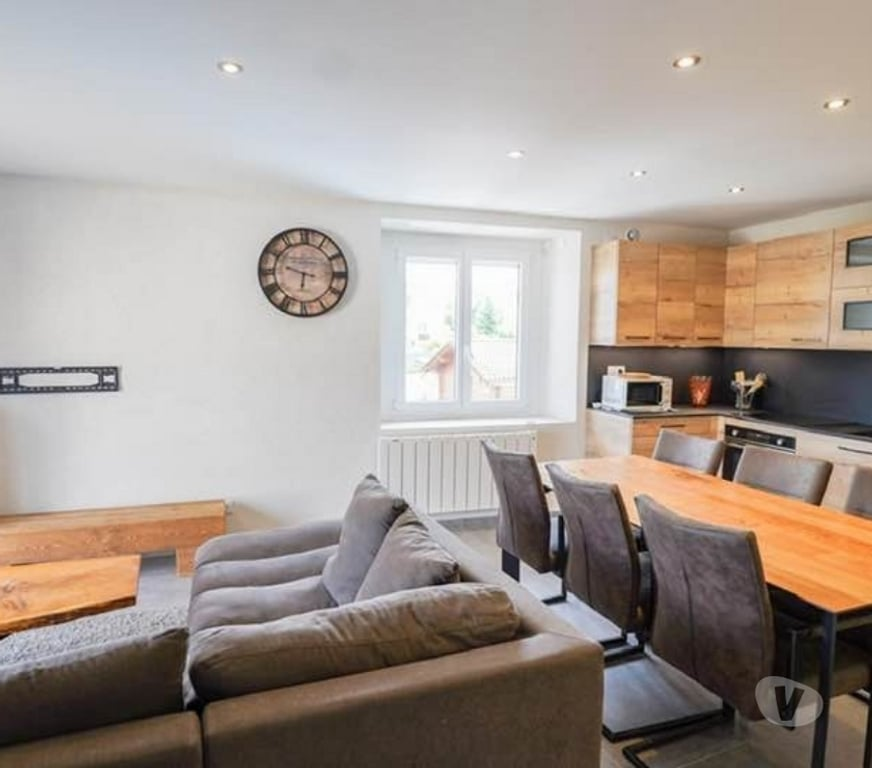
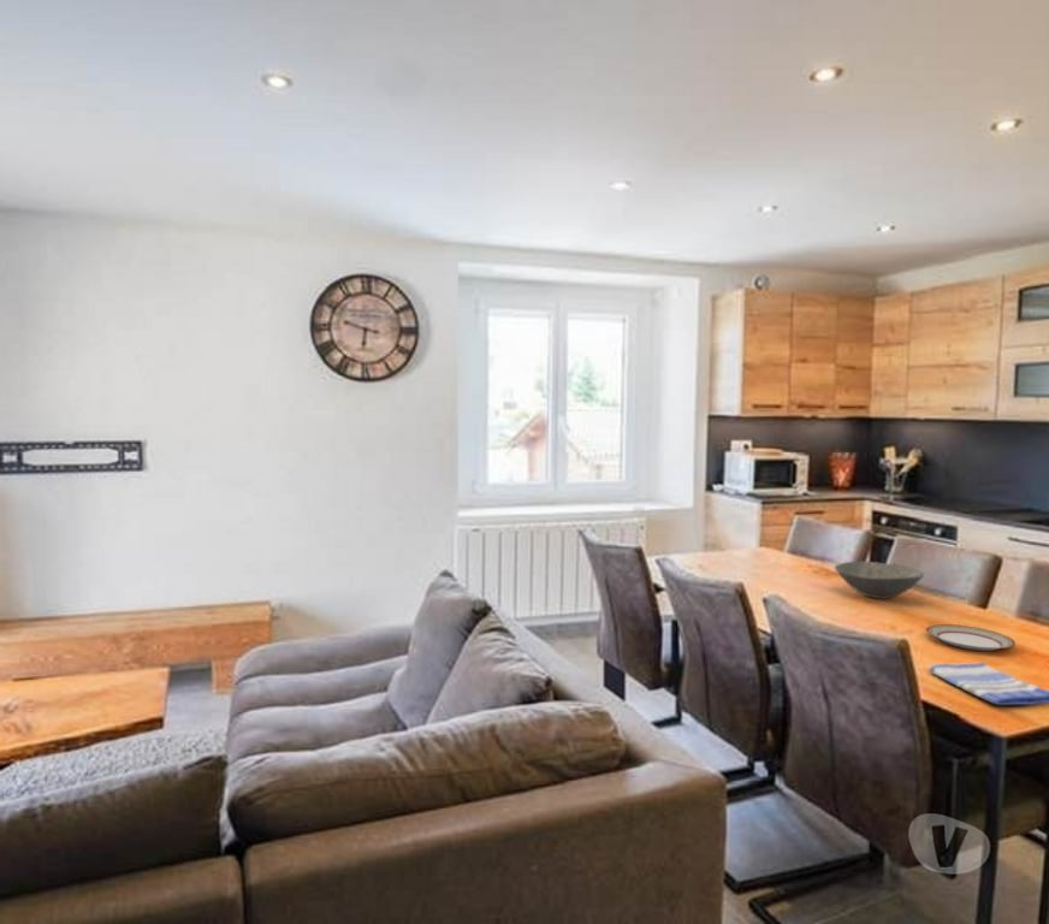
+ plate [925,623,1017,652]
+ dish towel [927,662,1049,706]
+ bowl [834,561,925,600]
